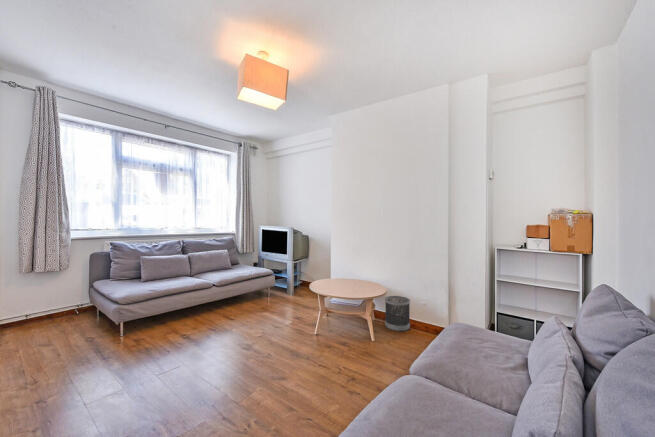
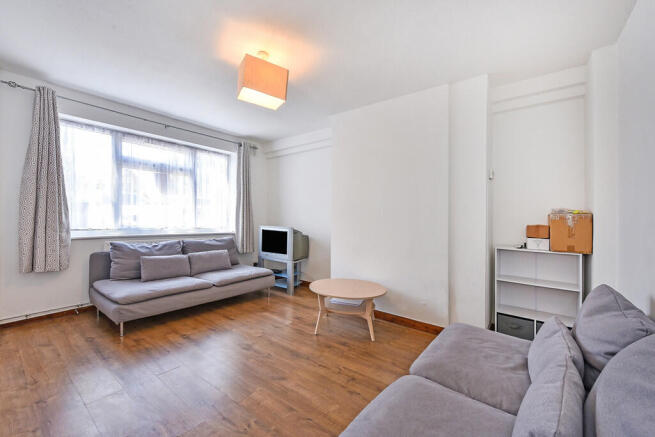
- wastebasket [384,295,411,332]
